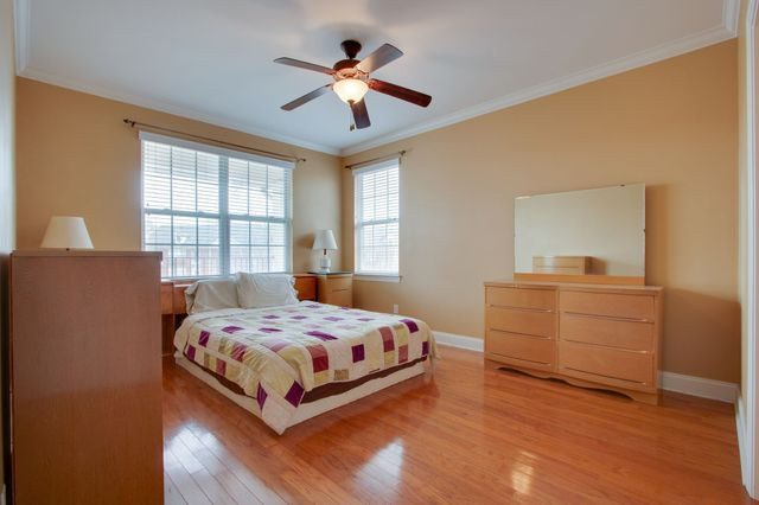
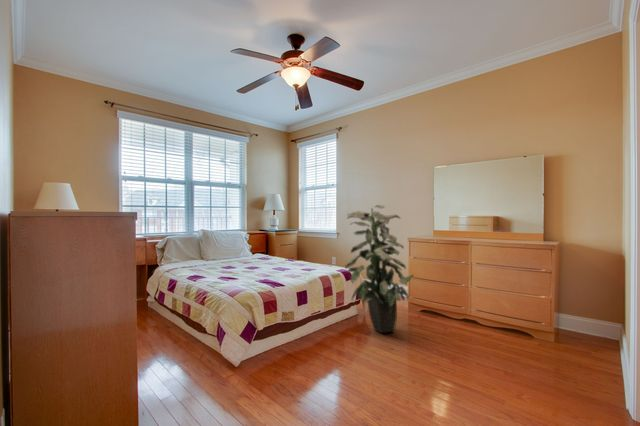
+ indoor plant [344,204,415,334]
